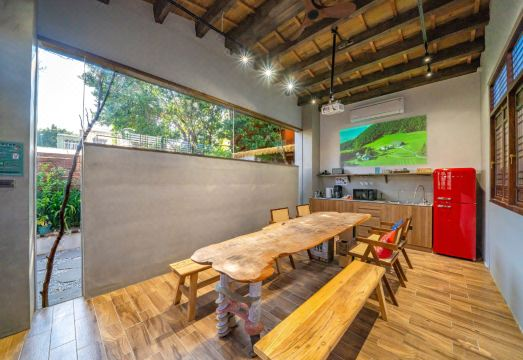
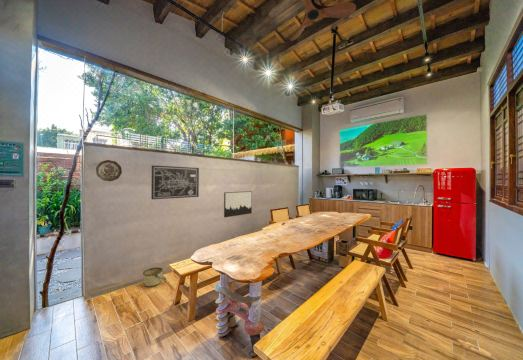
+ wall art [150,164,200,200]
+ decorative plate [95,159,123,182]
+ wall art [223,190,253,218]
+ bucket [142,266,167,288]
